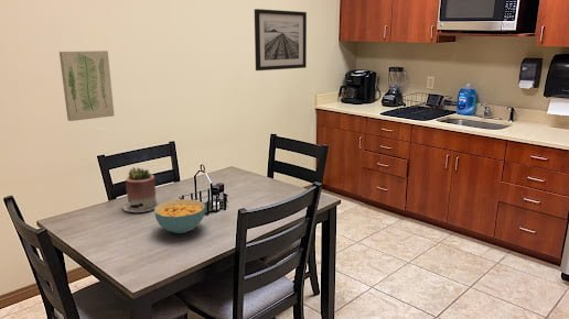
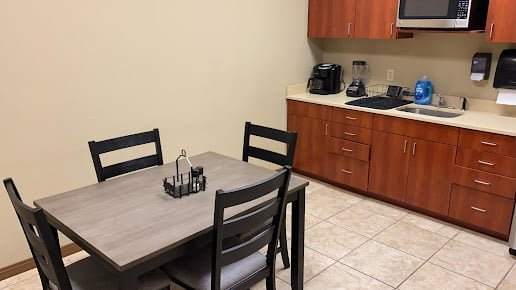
- cereal bowl [153,198,206,234]
- wall art [254,8,308,72]
- wall art [58,50,116,122]
- succulent planter [121,166,161,213]
